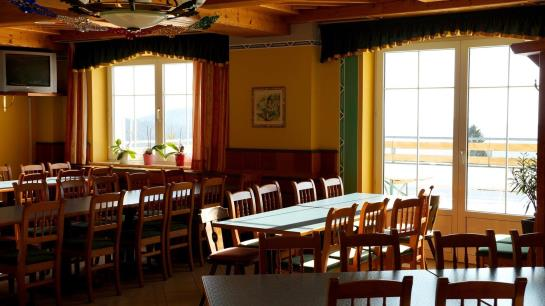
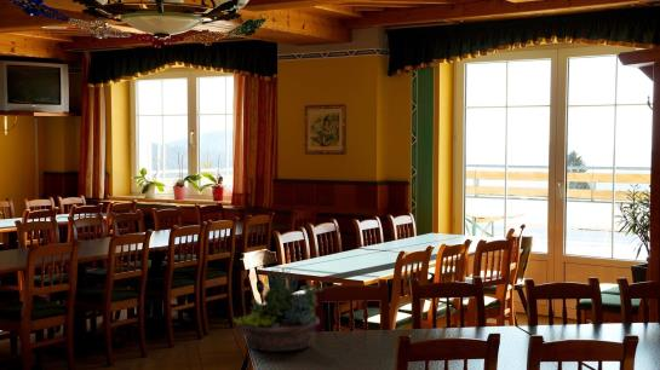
+ succulent planter [233,267,323,353]
